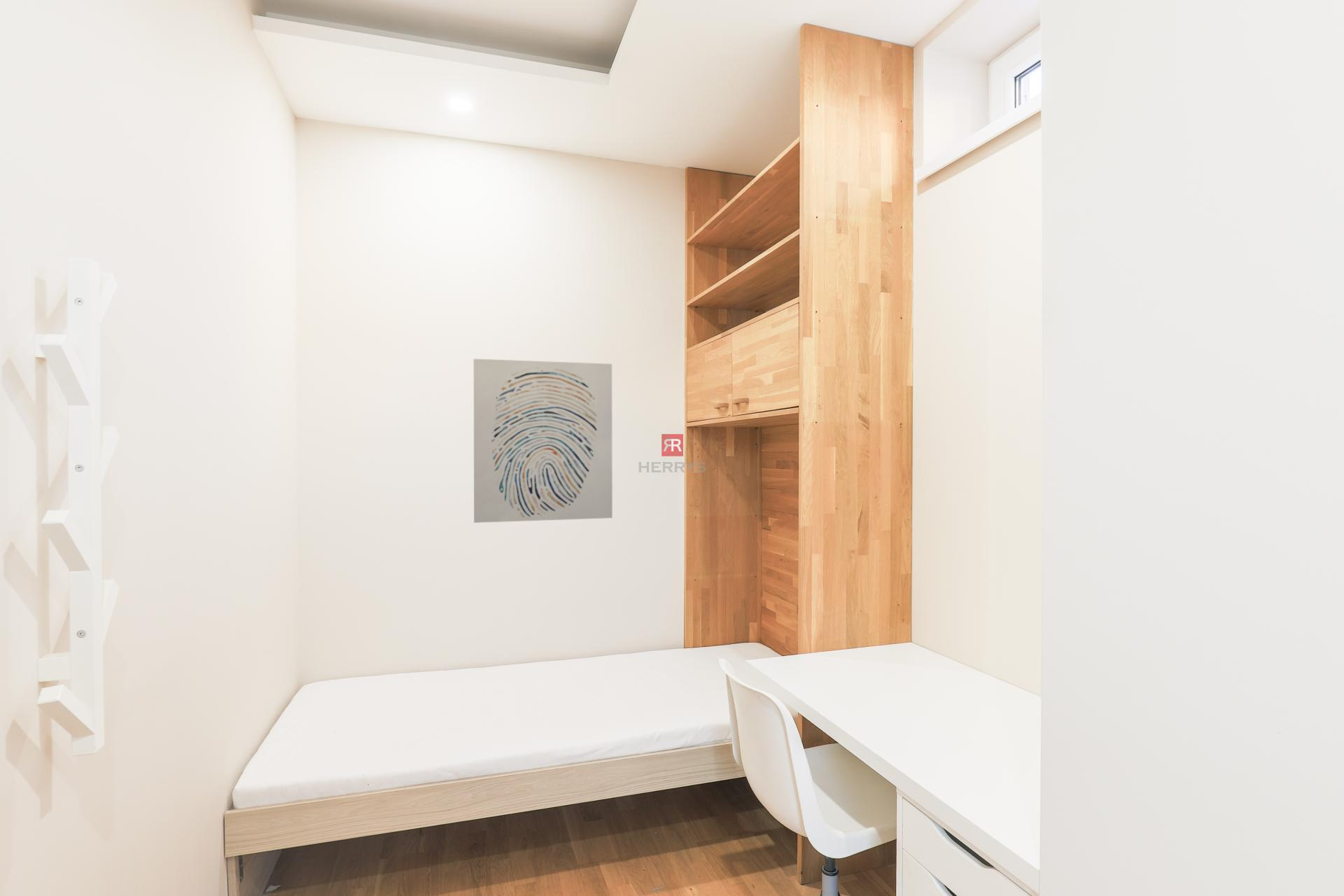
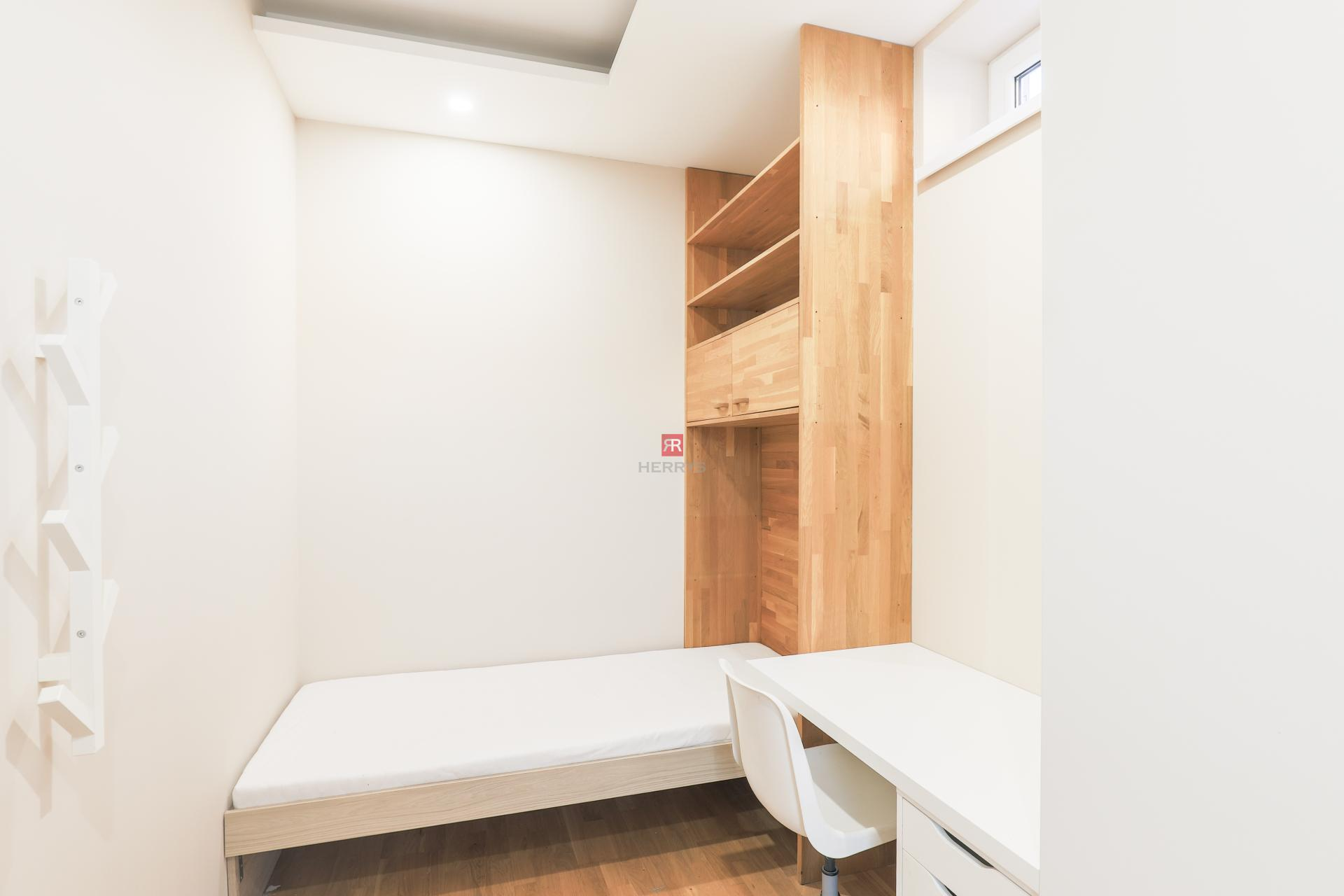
- wall art [473,358,613,524]
